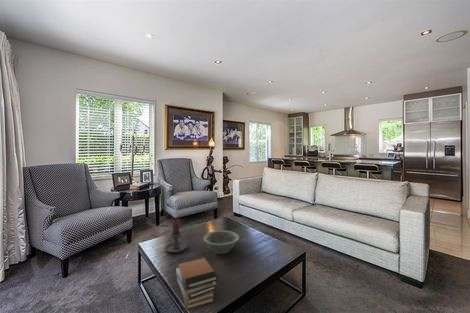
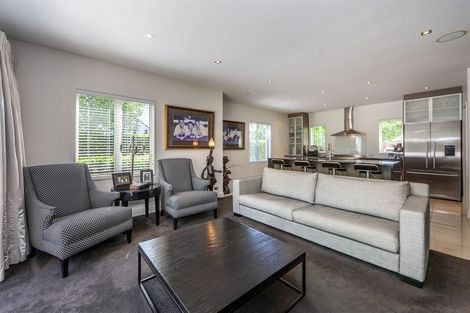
- book stack [175,254,218,311]
- candle holder [164,218,188,254]
- decorative bowl [202,230,240,255]
